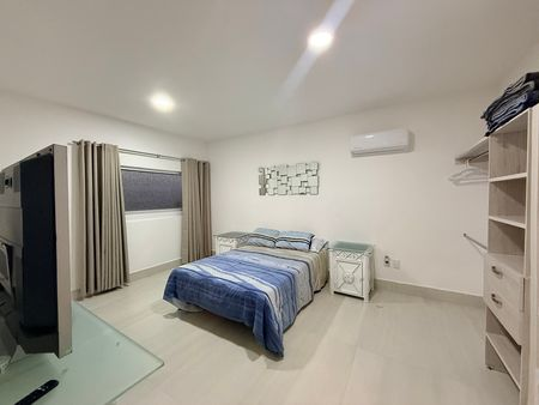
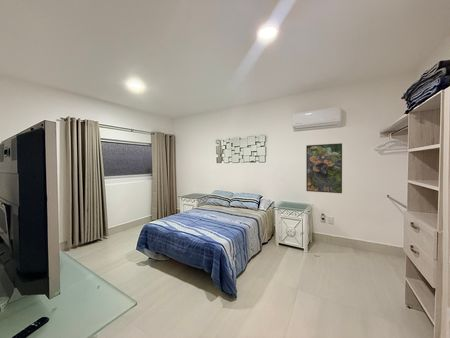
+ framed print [305,142,343,194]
